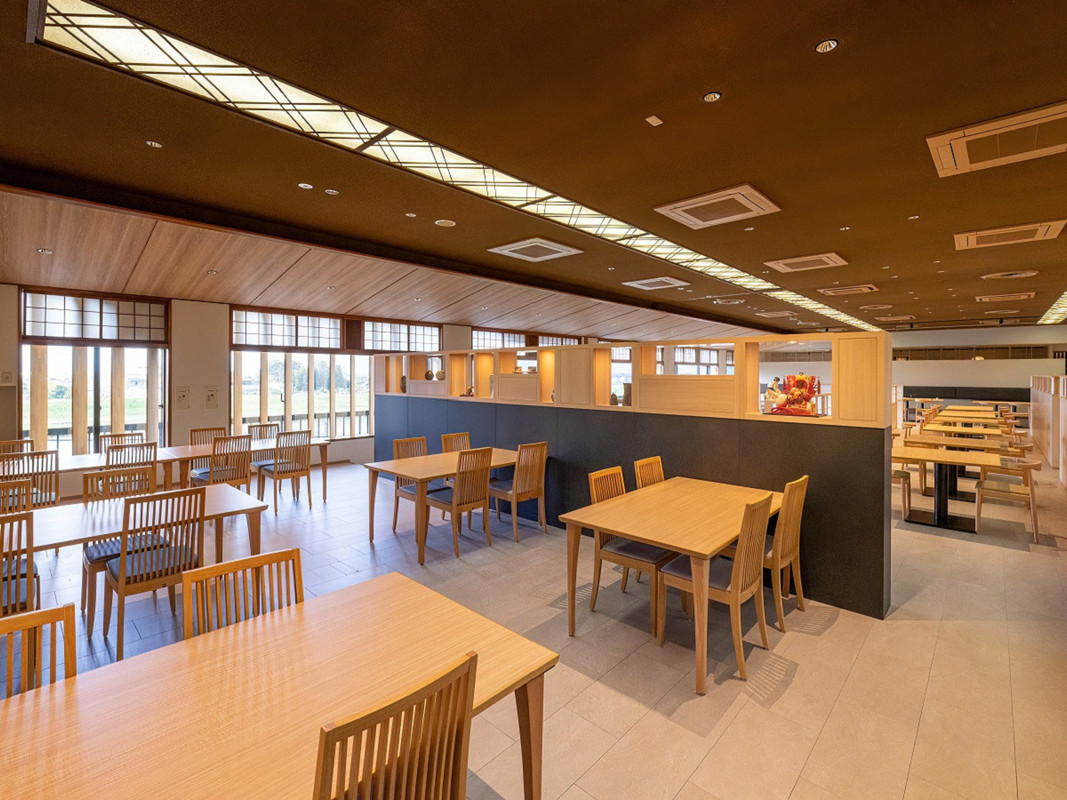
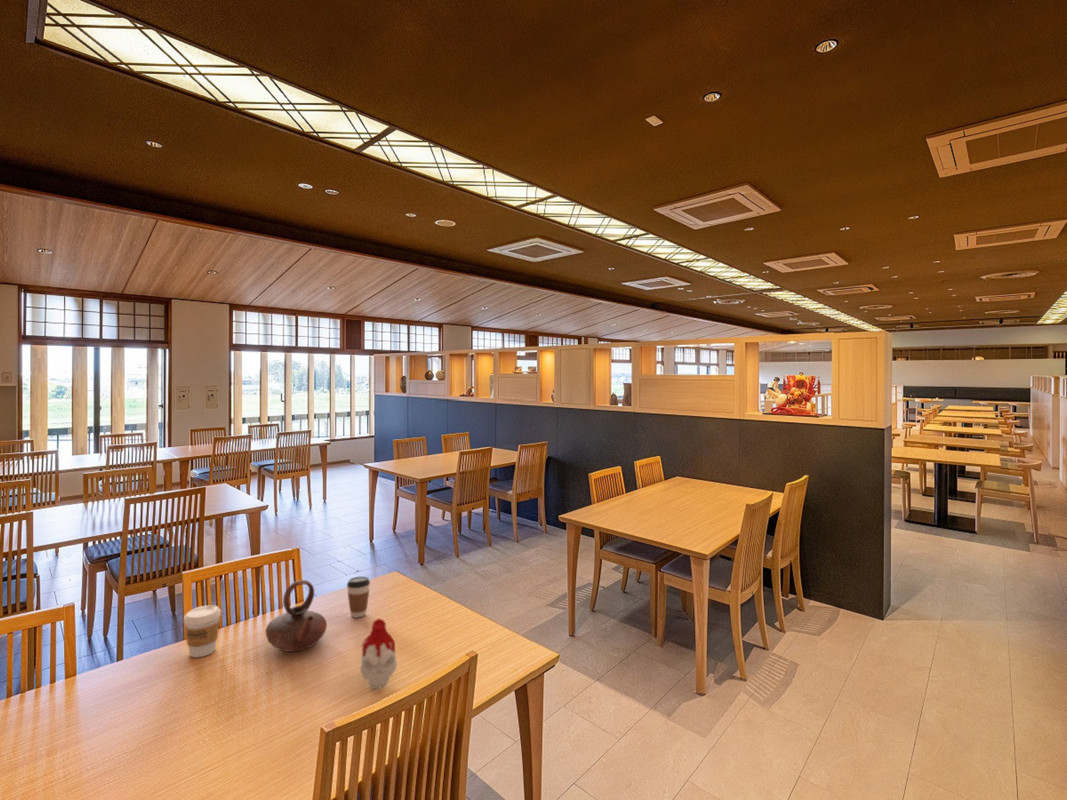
+ candle [359,617,398,690]
+ coffee cup [346,576,371,619]
+ teapot [265,579,328,653]
+ coffee cup [183,604,222,658]
